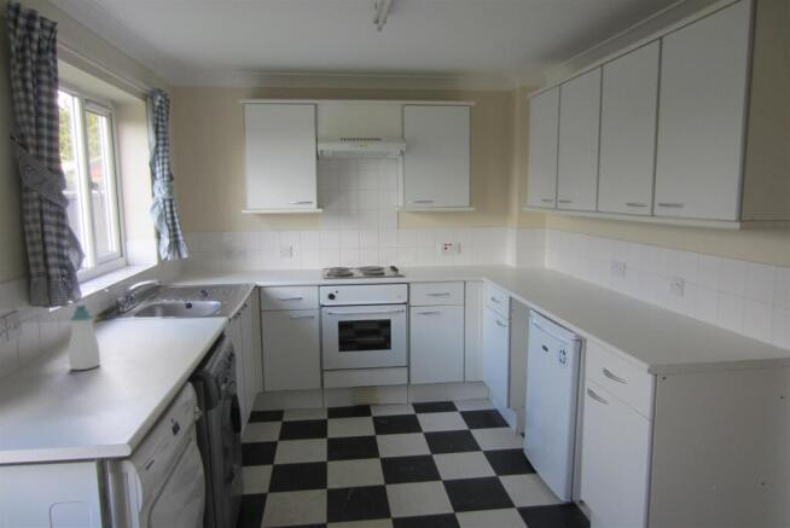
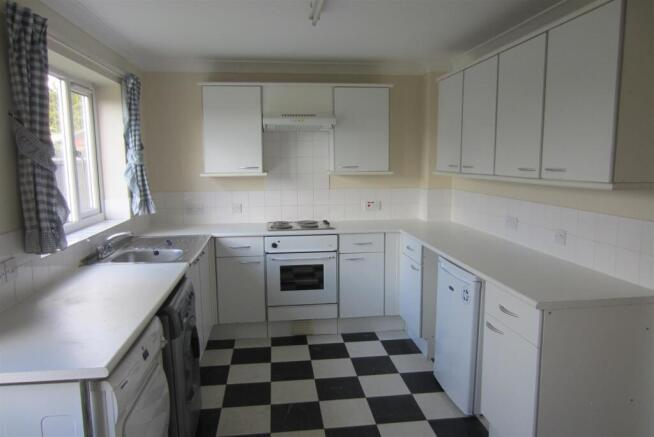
- soap bottle [68,303,101,371]
